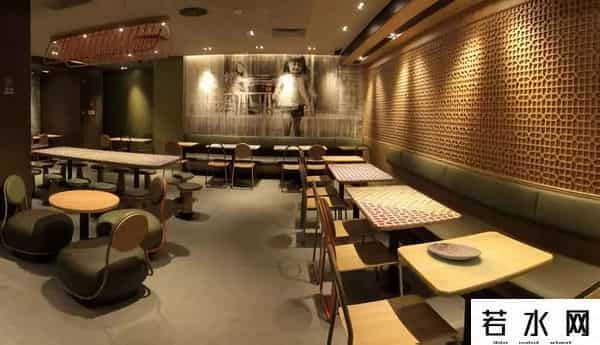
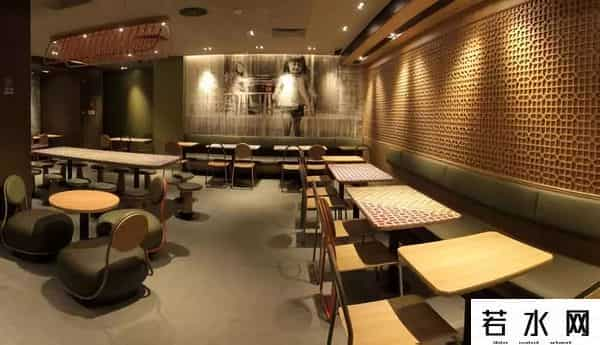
- plate [426,242,482,261]
